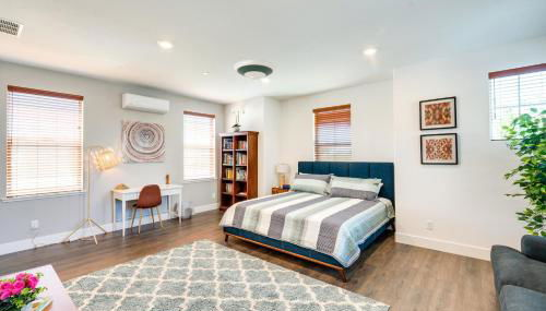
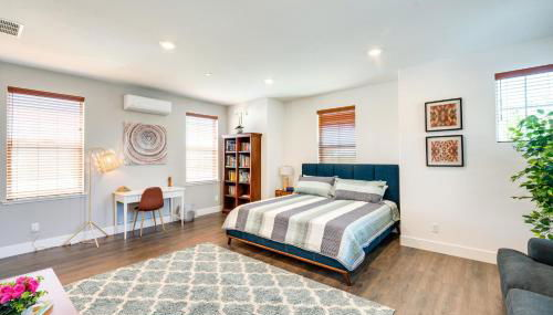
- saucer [233,59,277,81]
